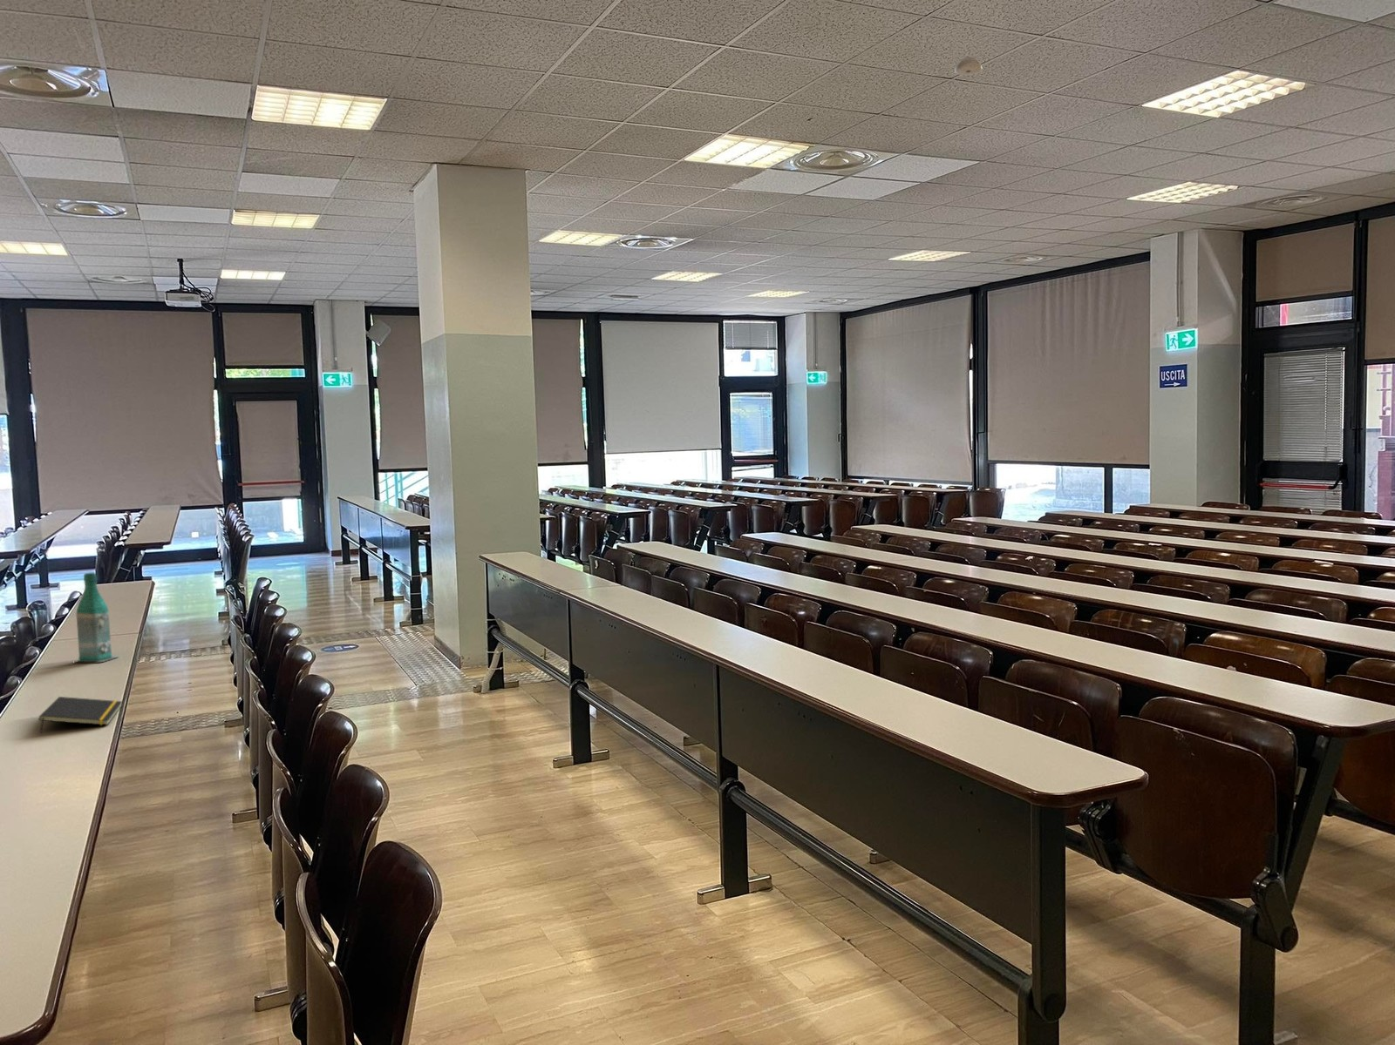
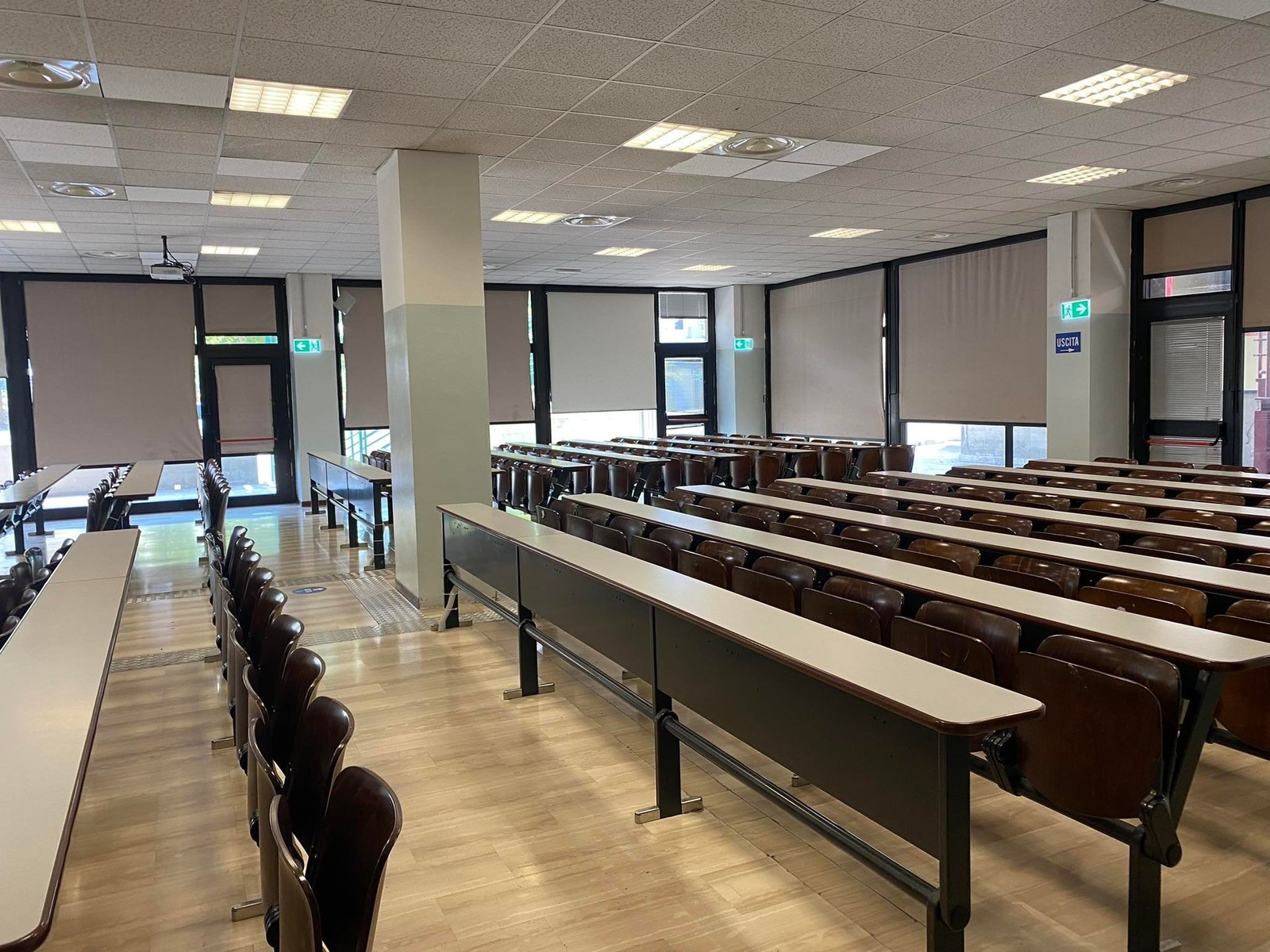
- notepad [38,696,123,733]
- bottle [75,571,120,663]
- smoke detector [953,56,983,76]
